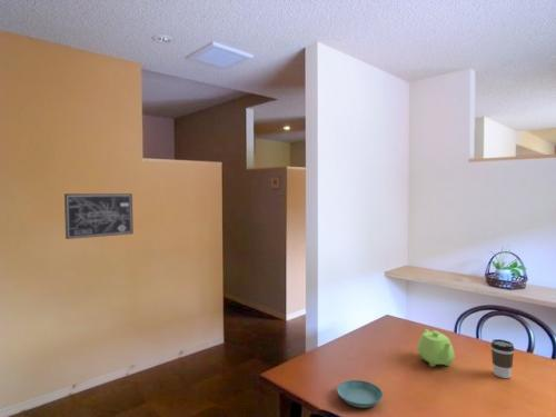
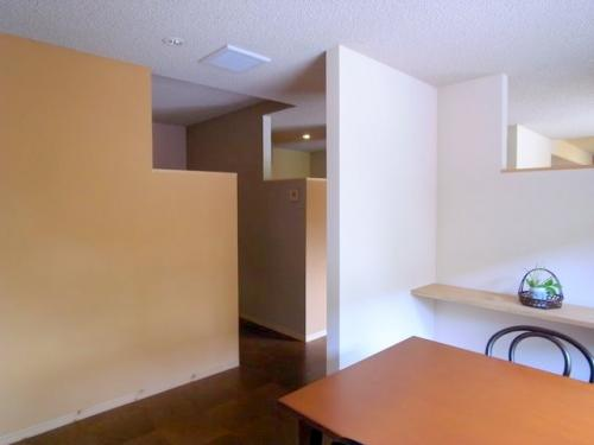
- saucer [336,379,384,409]
- wall art [63,192,135,240]
- teapot [417,328,456,368]
- coffee cup [490,338,515,379]
